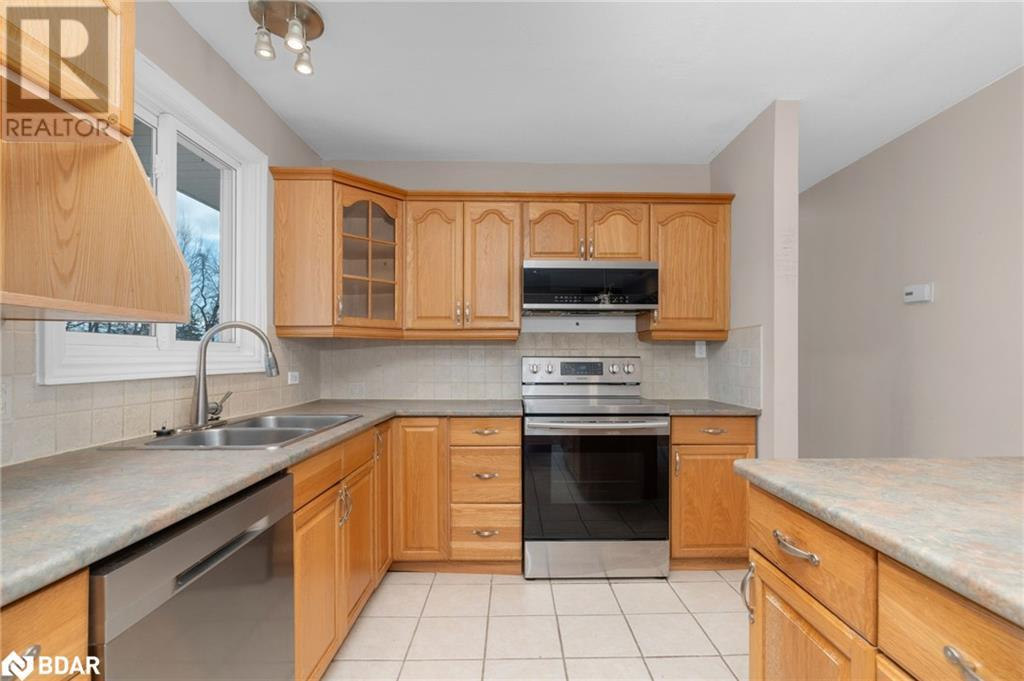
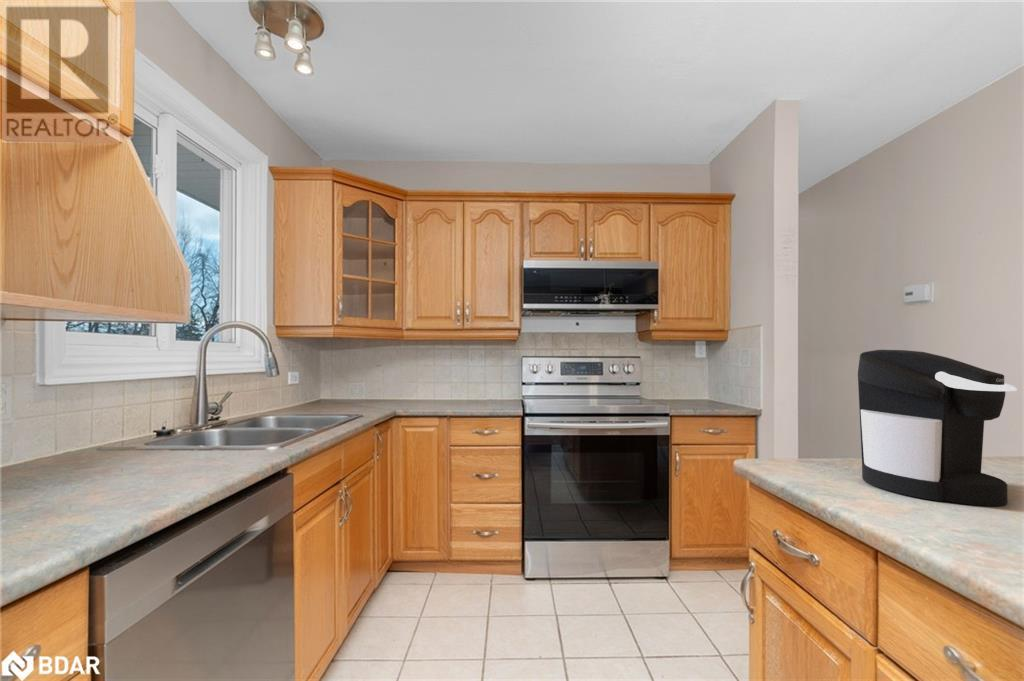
+ coffee maker [857,349,1018,507]
